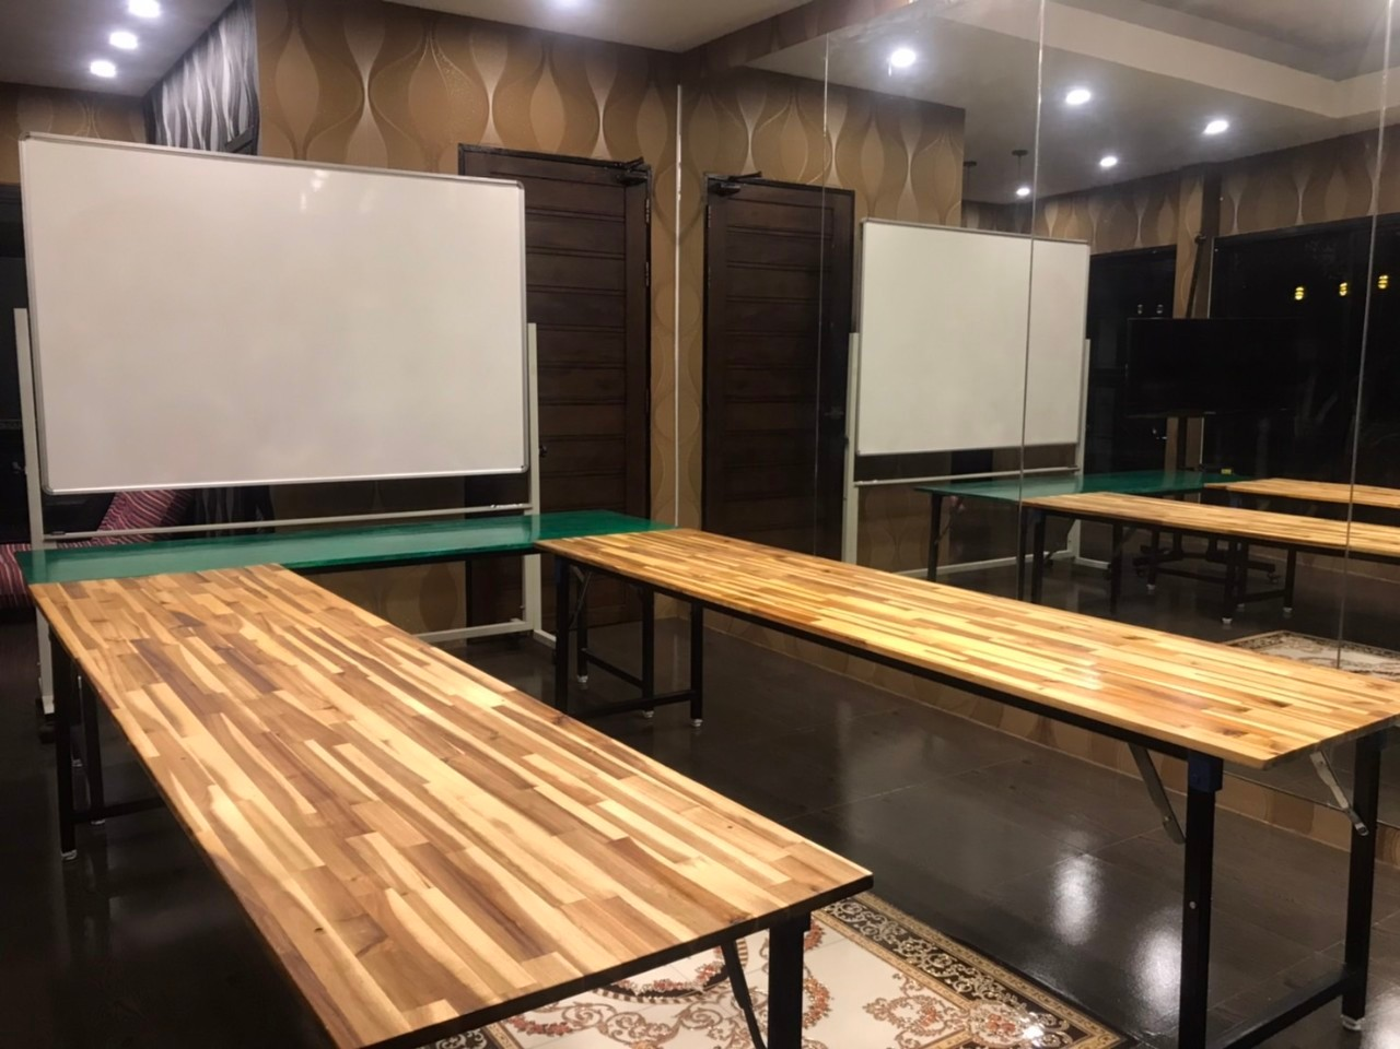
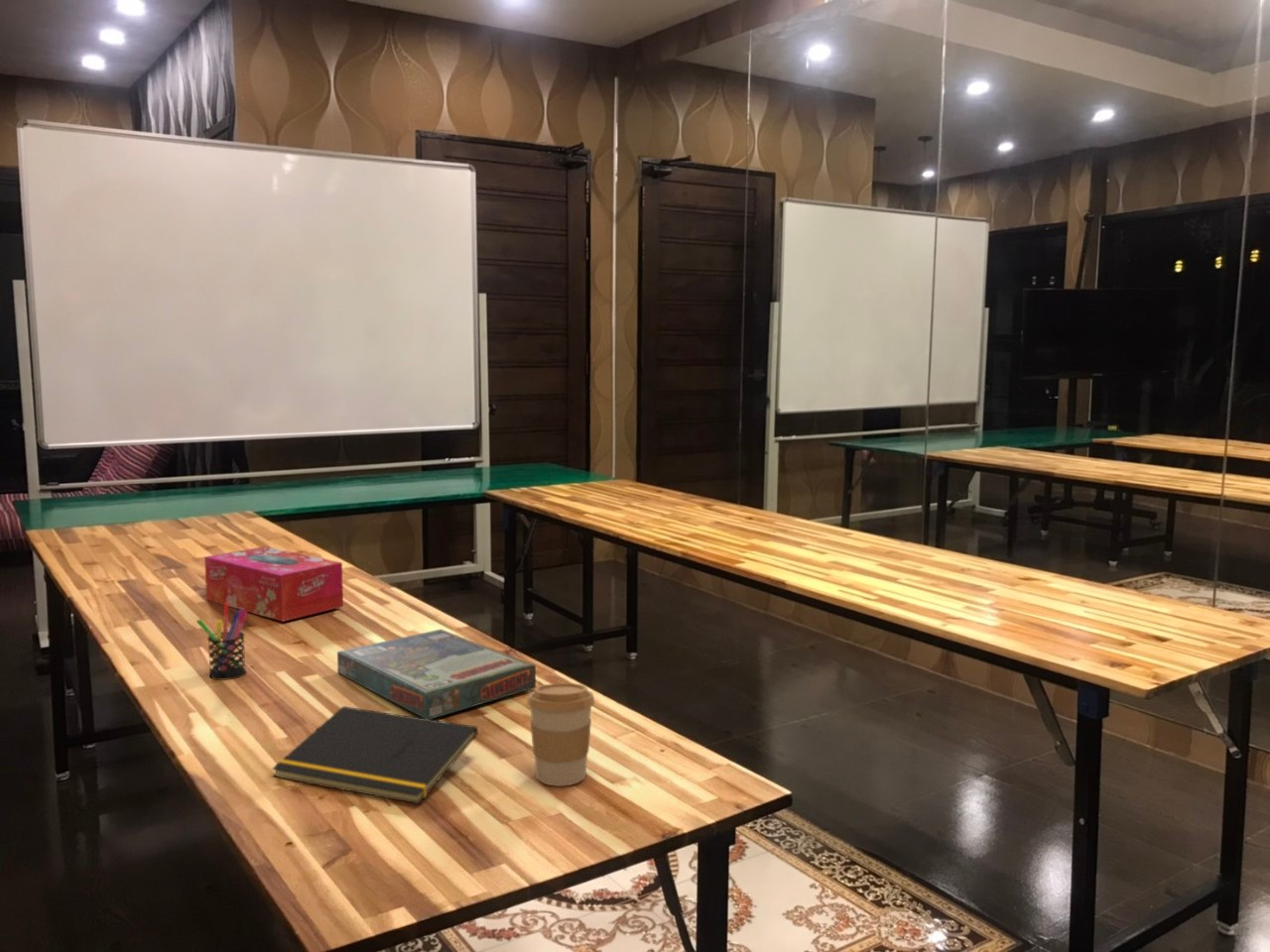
+ coffee cup [526,682,595,787]
+ board game [336,628,537,720]
+ notepad [271,705,479,805]
+ tissue box [203,545,344,623]
+ pen holder [195,603,249,681]
